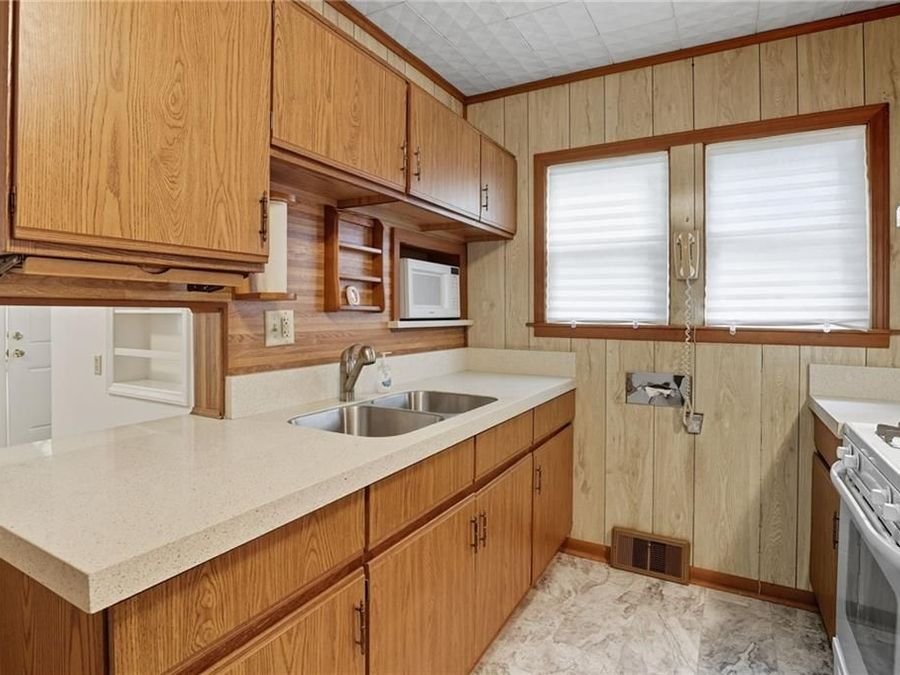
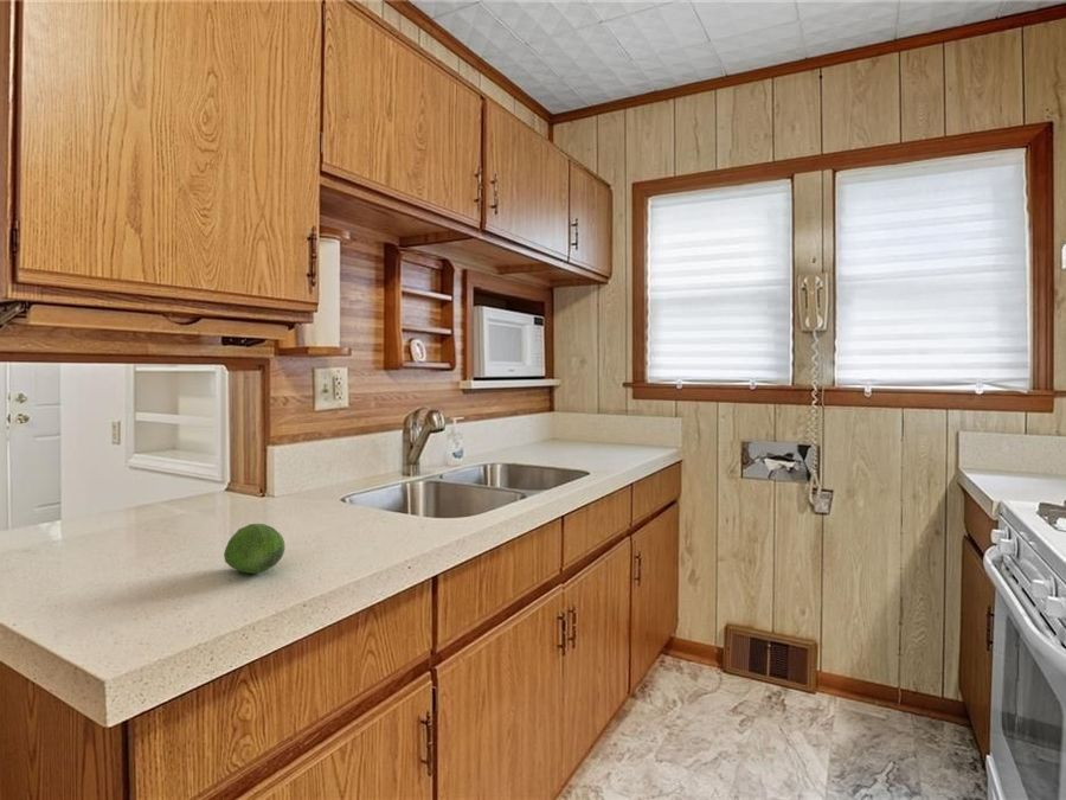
+ fruit [223,523,287,575]
